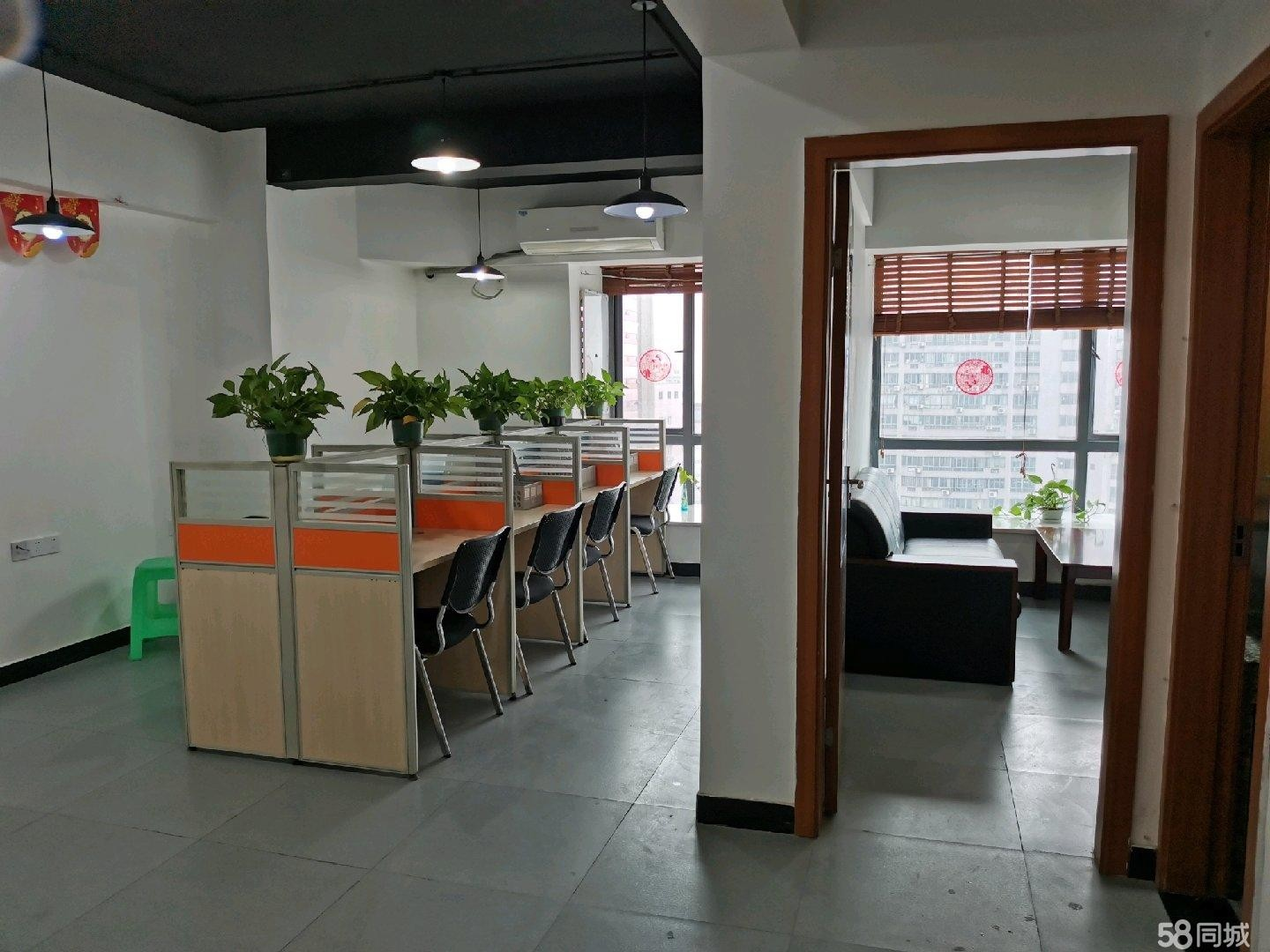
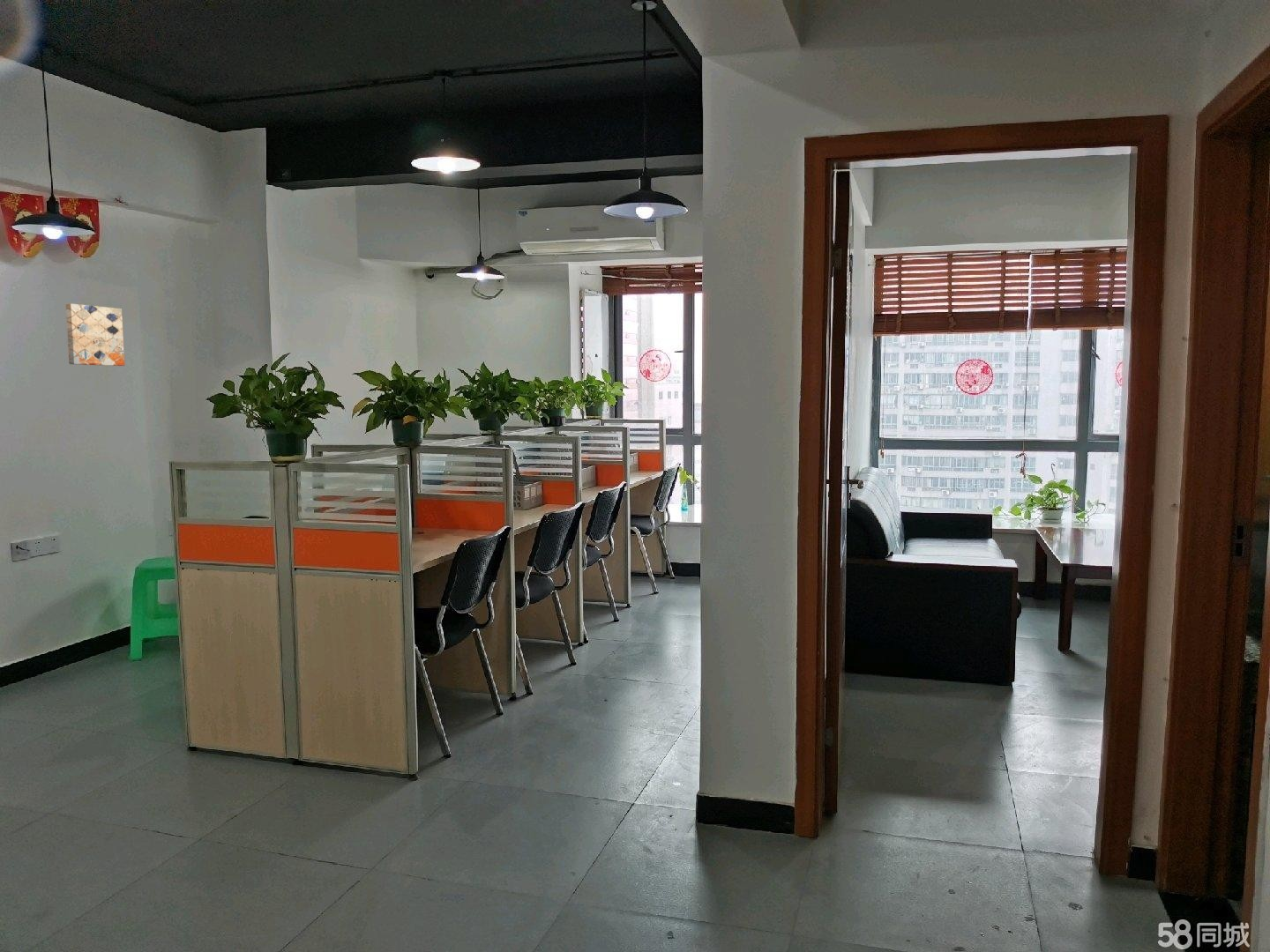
+ wall art [65,302,125,367]
